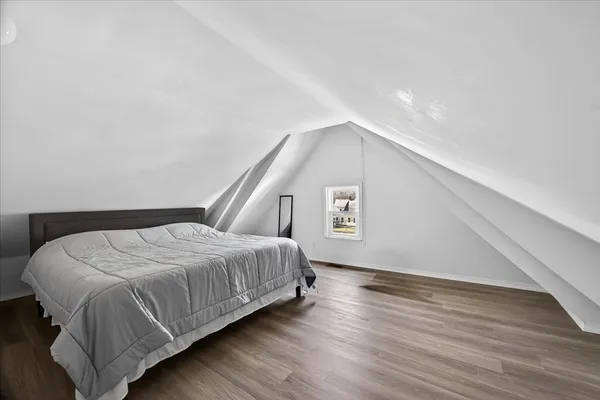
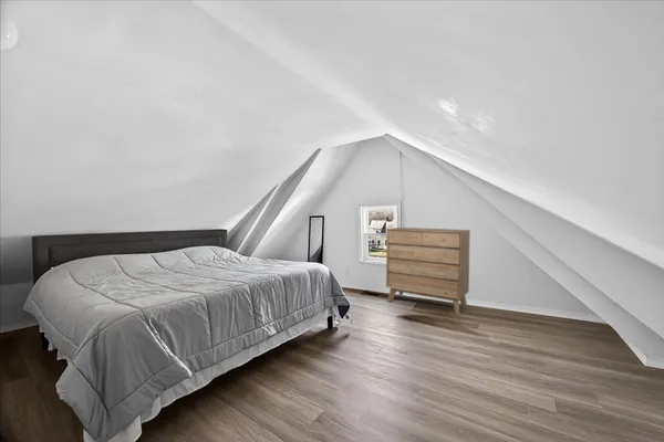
+ dresser [385,227,471,315]
